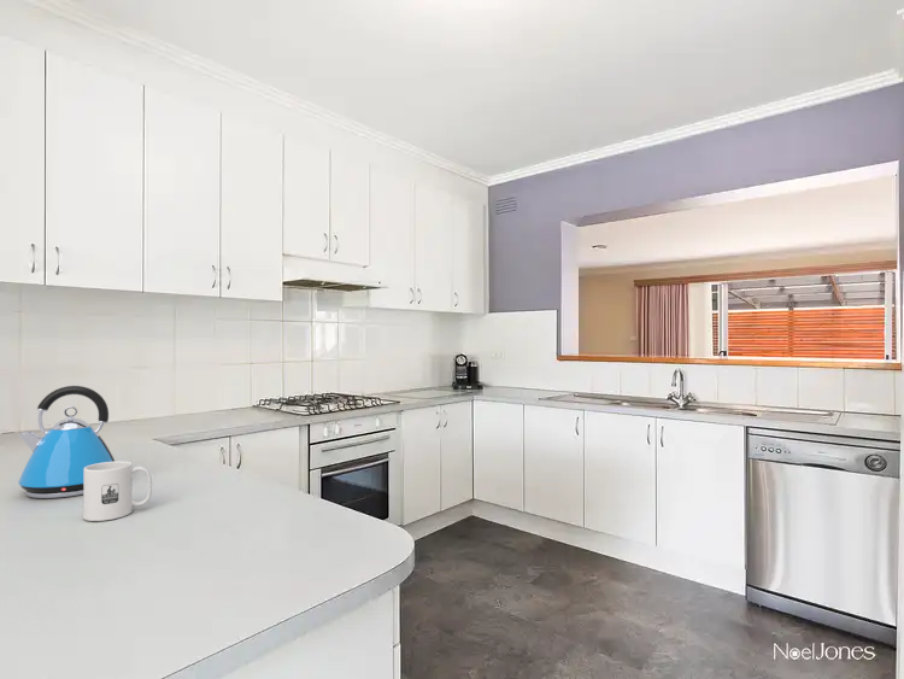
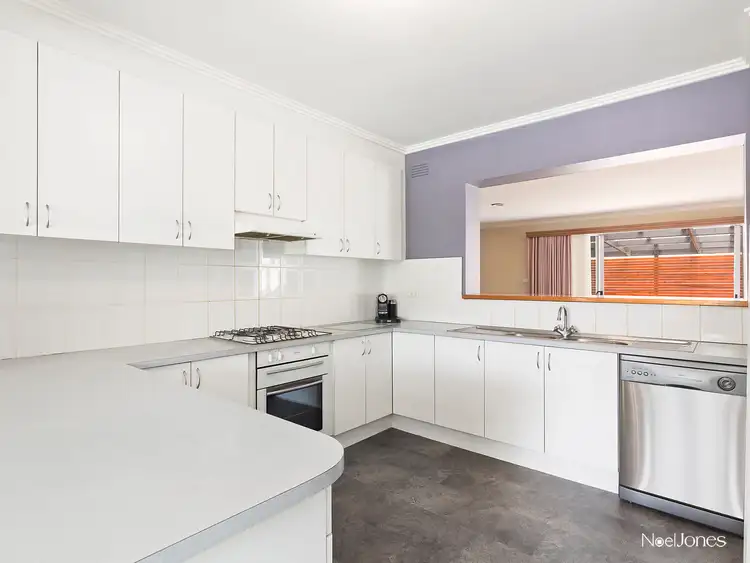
- mug [82,460,153,522]
- kettle [17,385,116,499]
